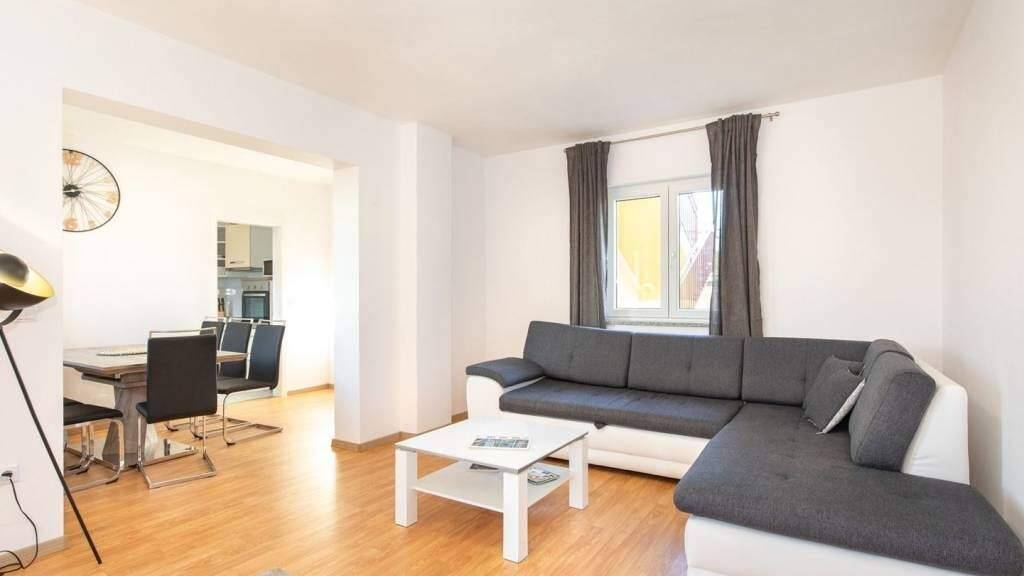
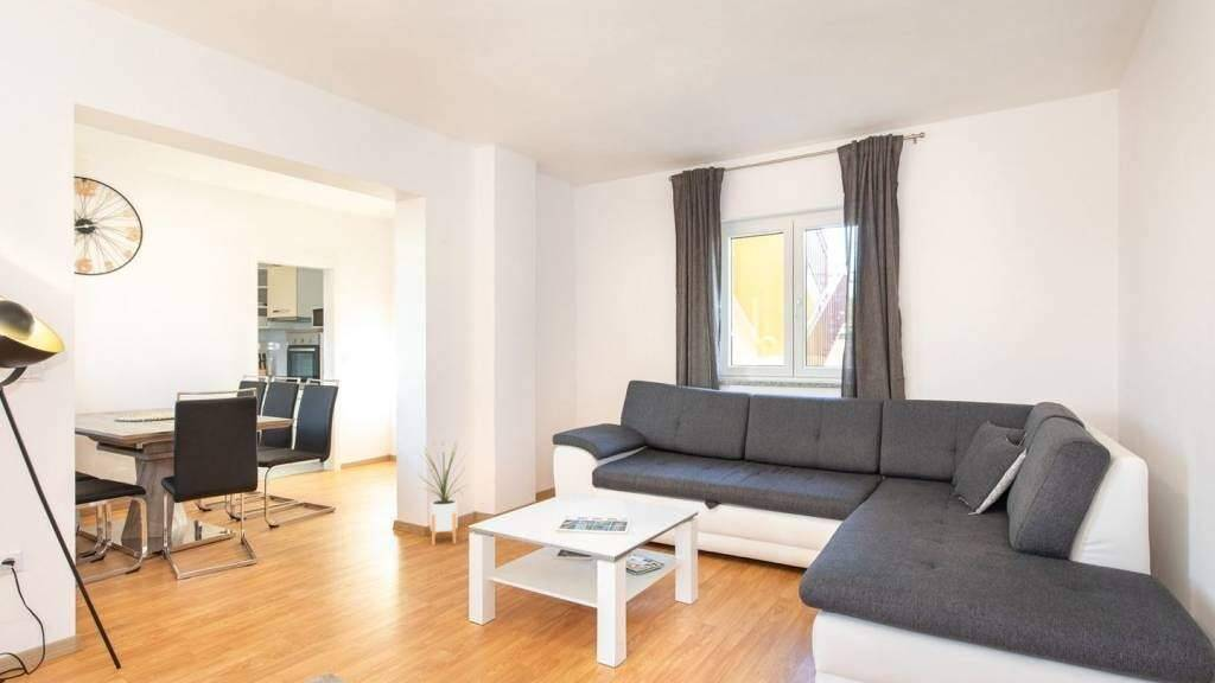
+ house plant [415,439,471,547]
